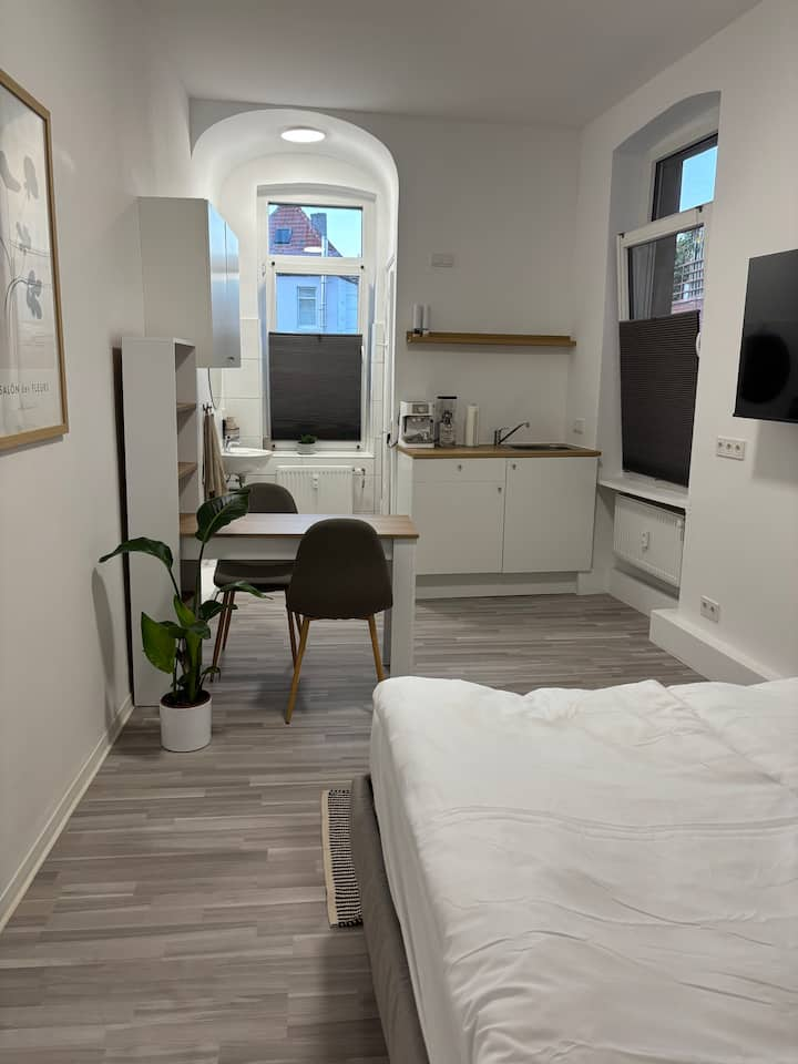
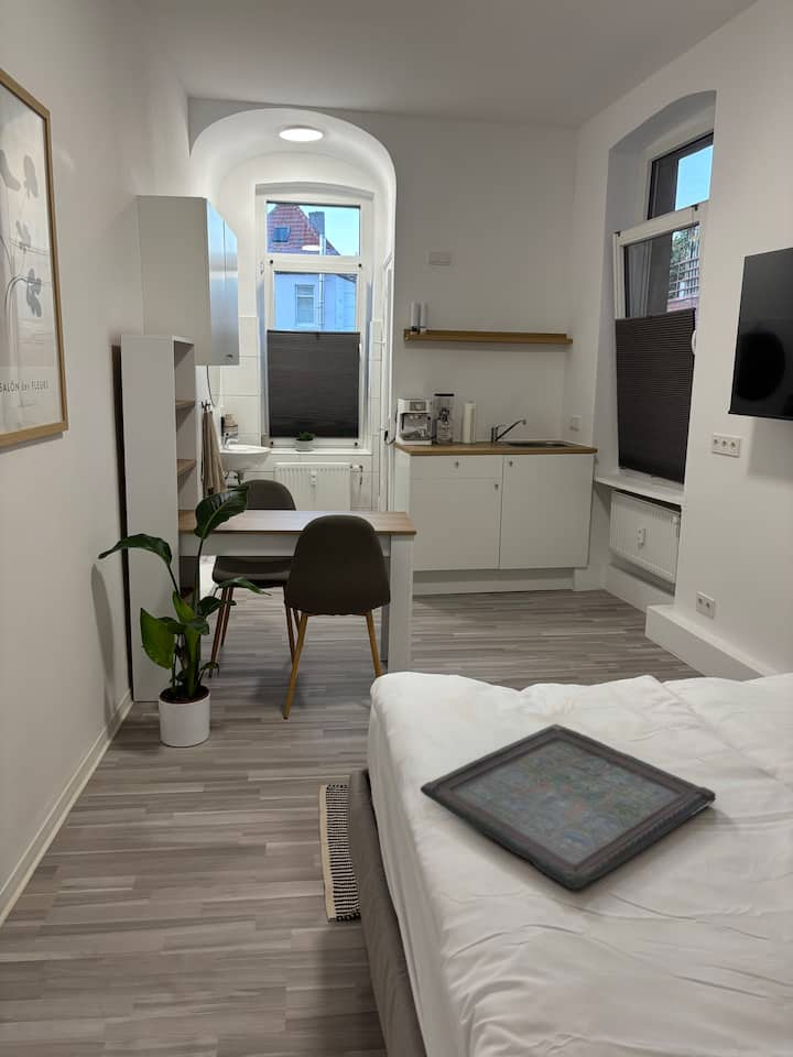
+ serving tray [419,723,717,890]
